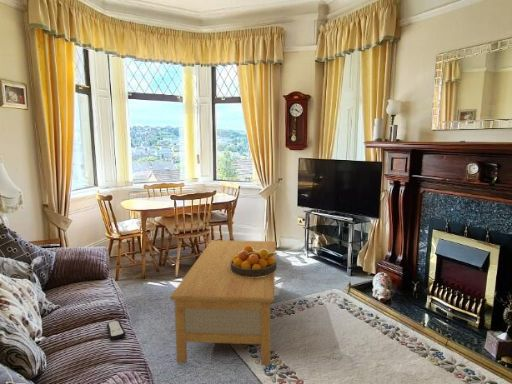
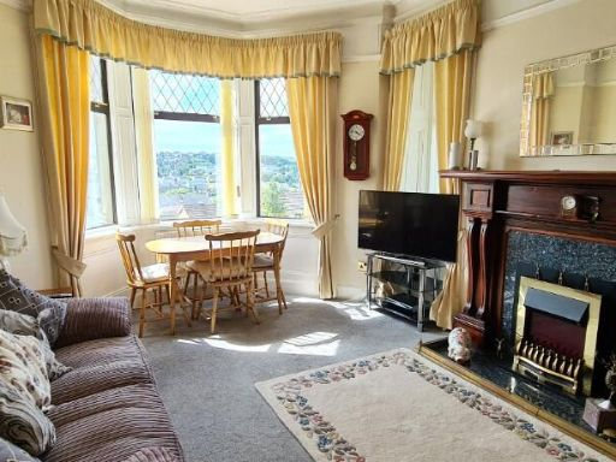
- coffee table [169,239,277,367]
- fruit bowl [230,245,278,277]
- remote control [106,320,127,341]
